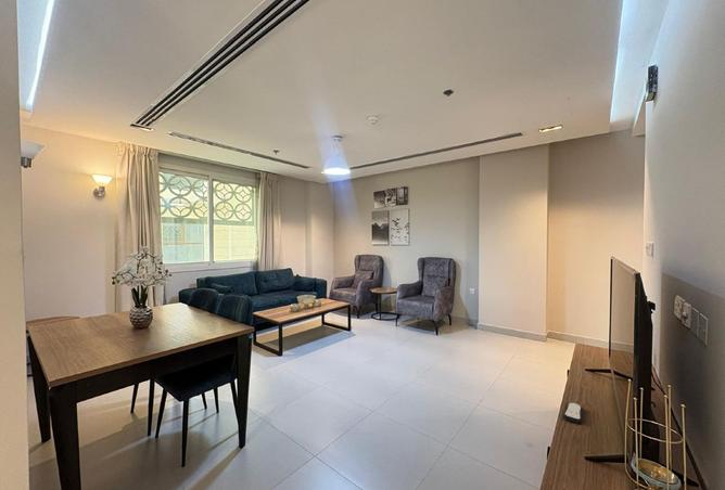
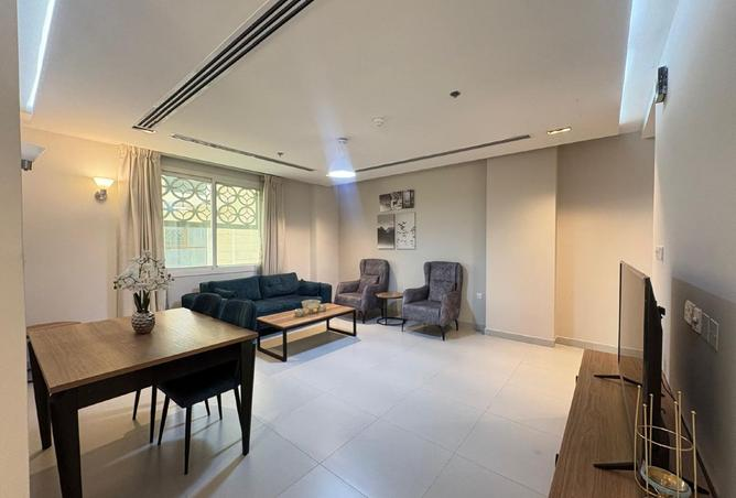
- remote control [561,401,584,424]
